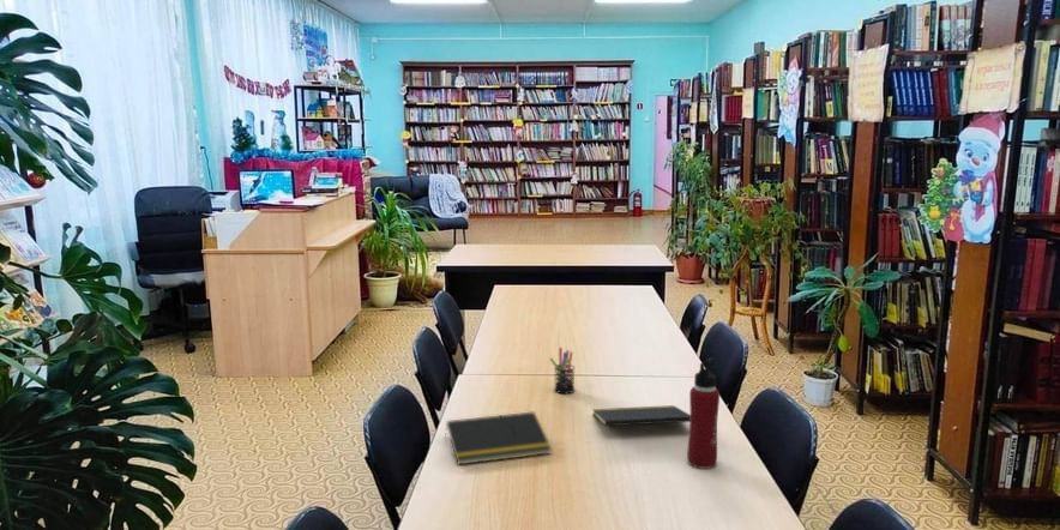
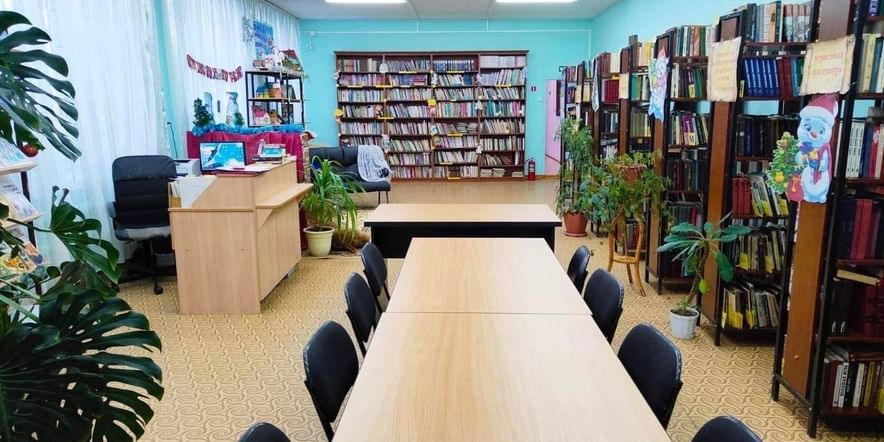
- notepad [591,404,691,427]
- notepad [444,410,553,465]
- water bottle [686,357,721,470]
- pen holder [548,347,576,395]
